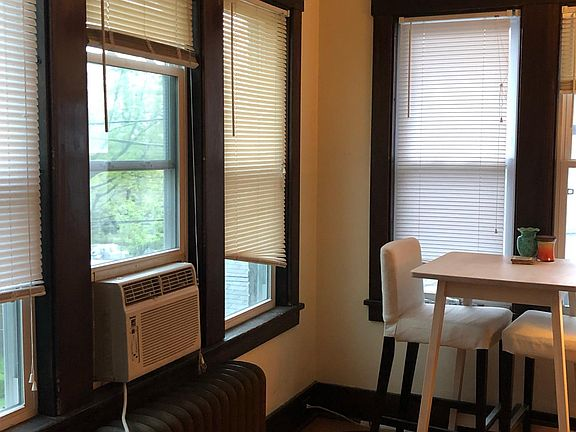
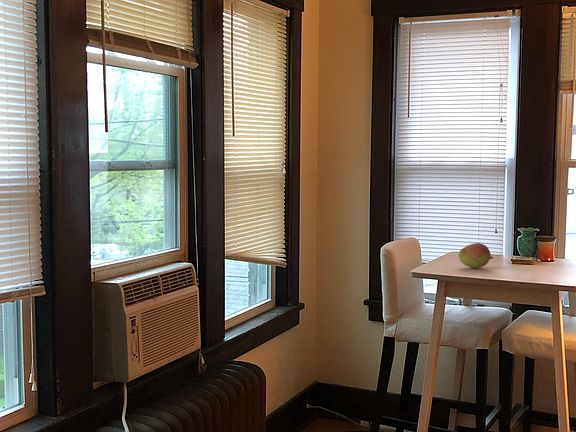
+ fruit [458,242,494,269]
